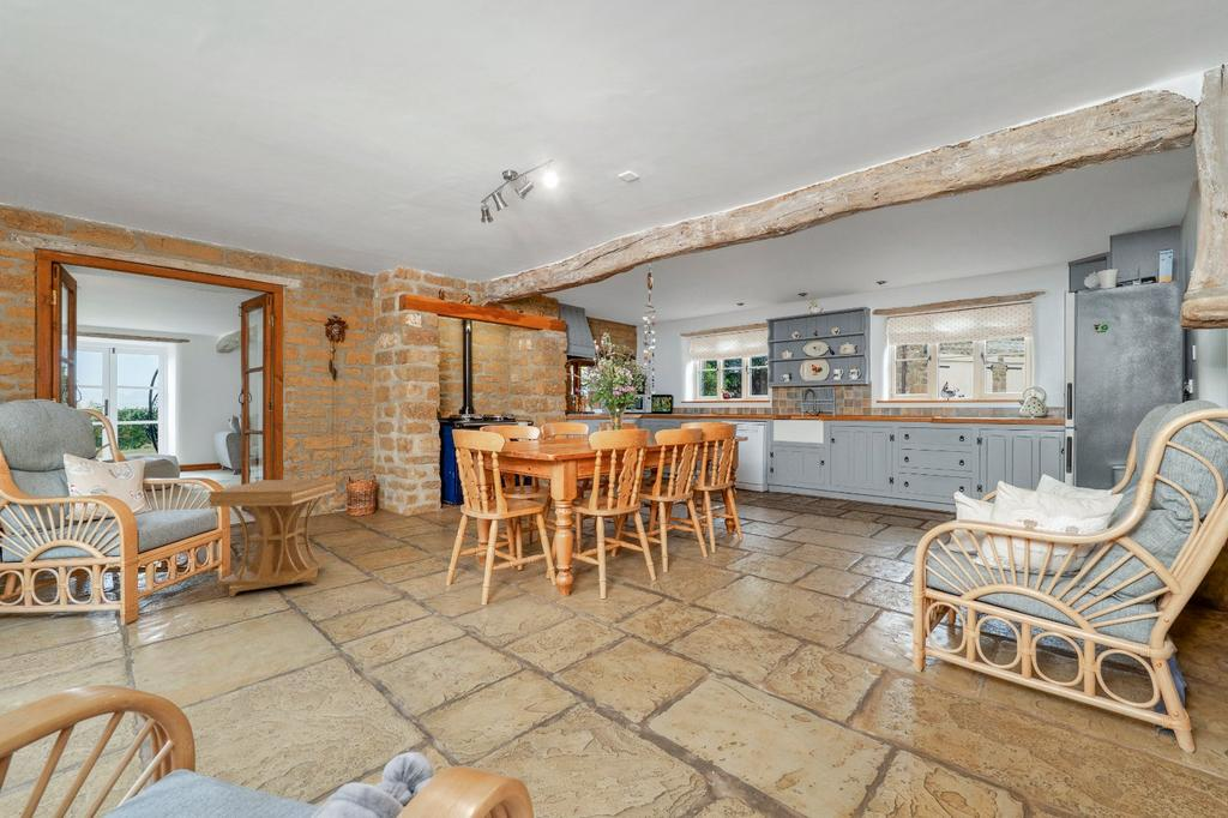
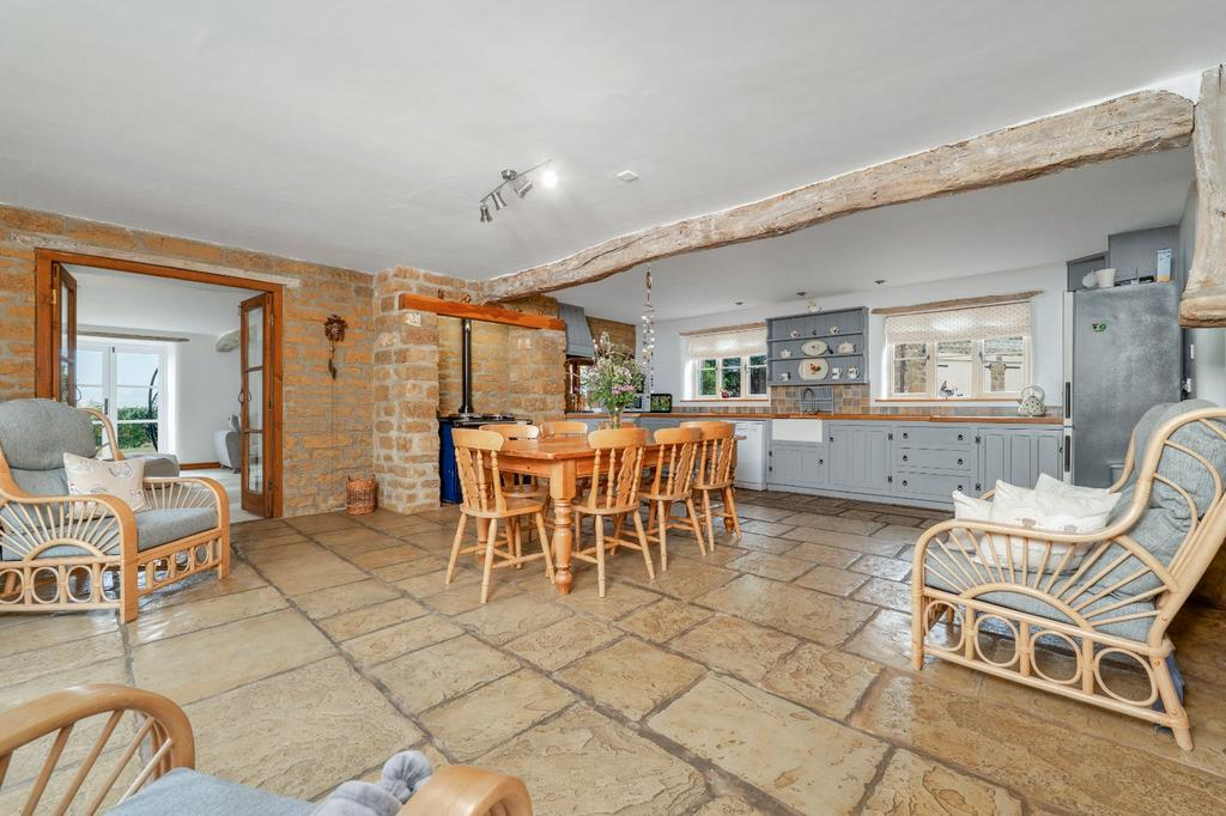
- side table [207,479,337,599]
